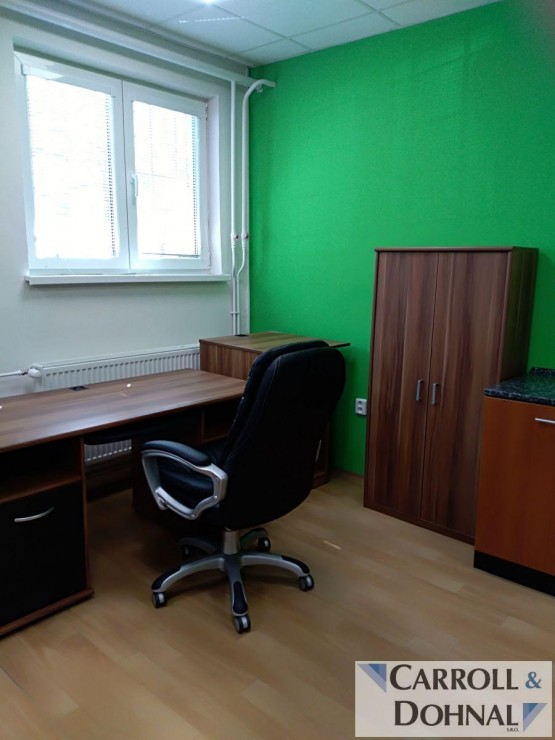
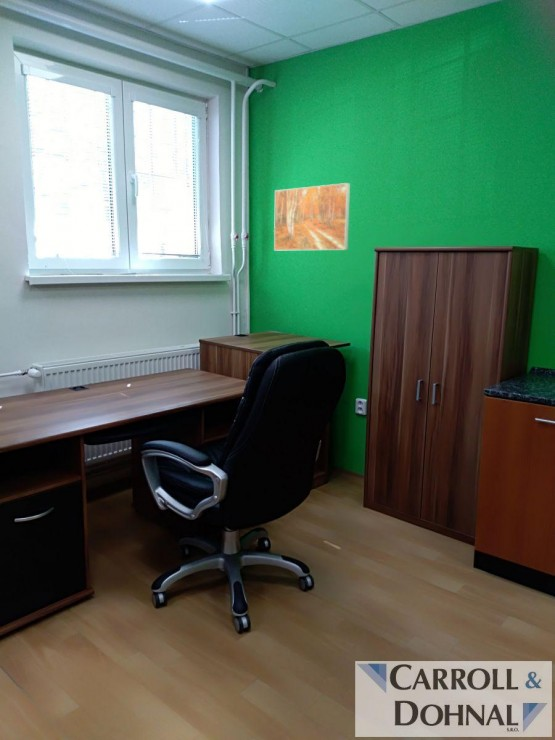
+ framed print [273,182,351,251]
